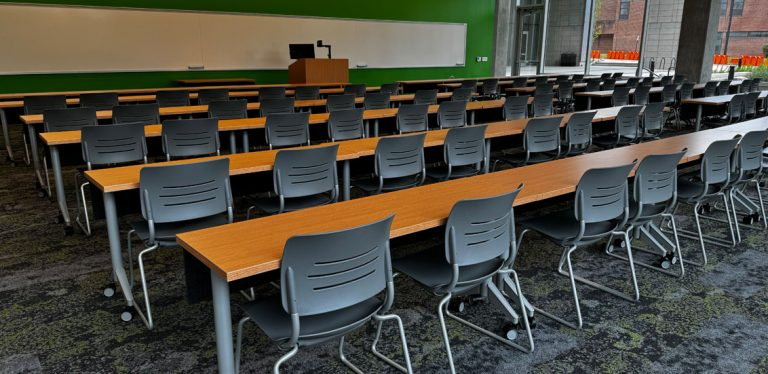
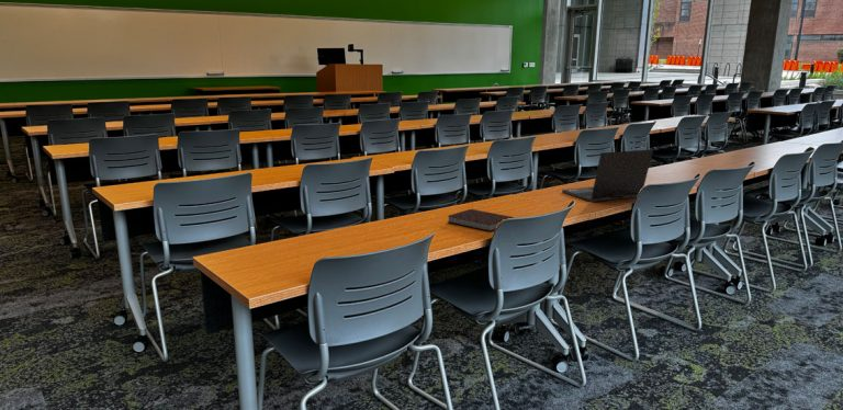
+ notebook [447,208,515,232]
+ laptop [561,148,654,203]
